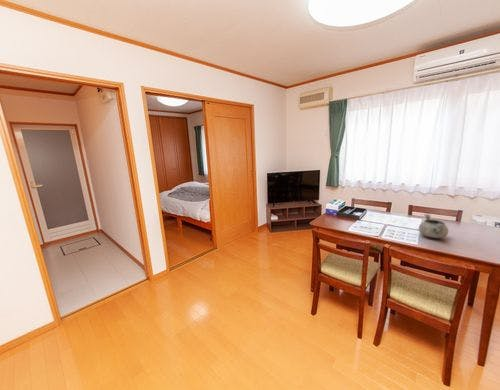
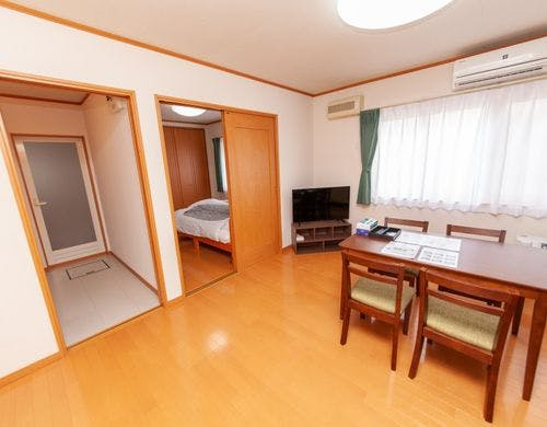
- decorative bowl [418,213,449,239]
